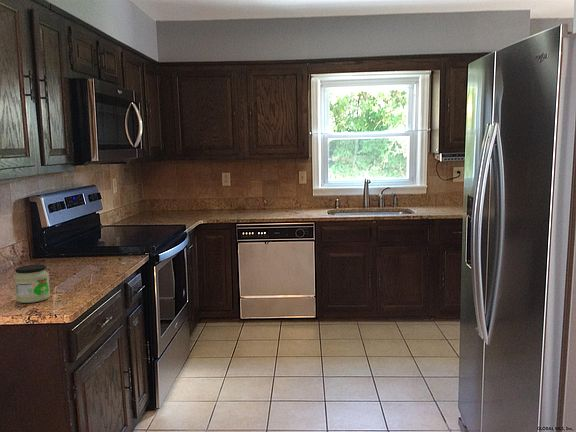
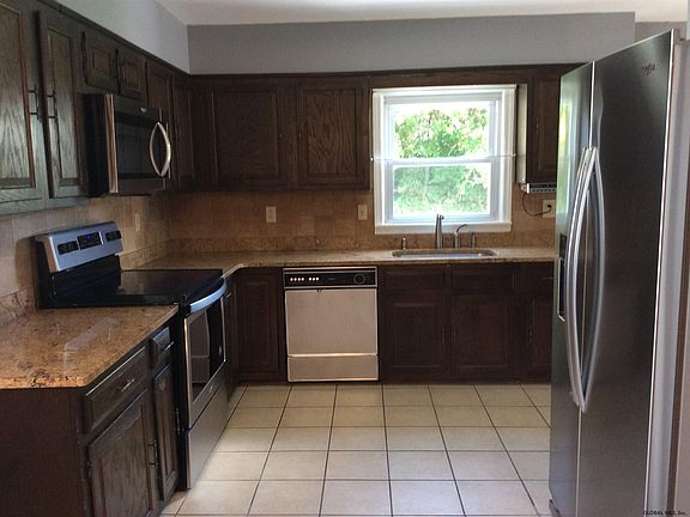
- jar [13,264,51,304]
